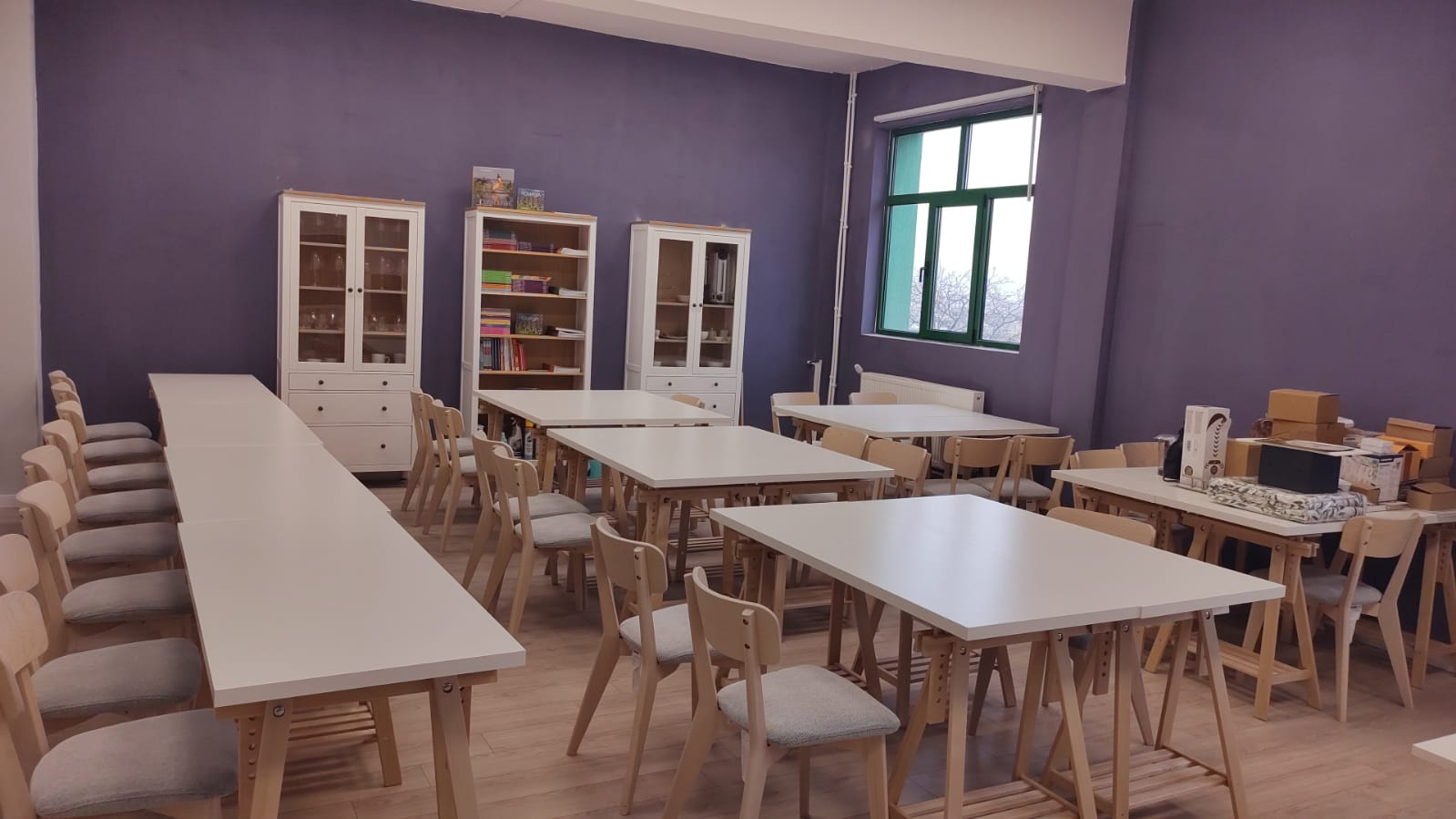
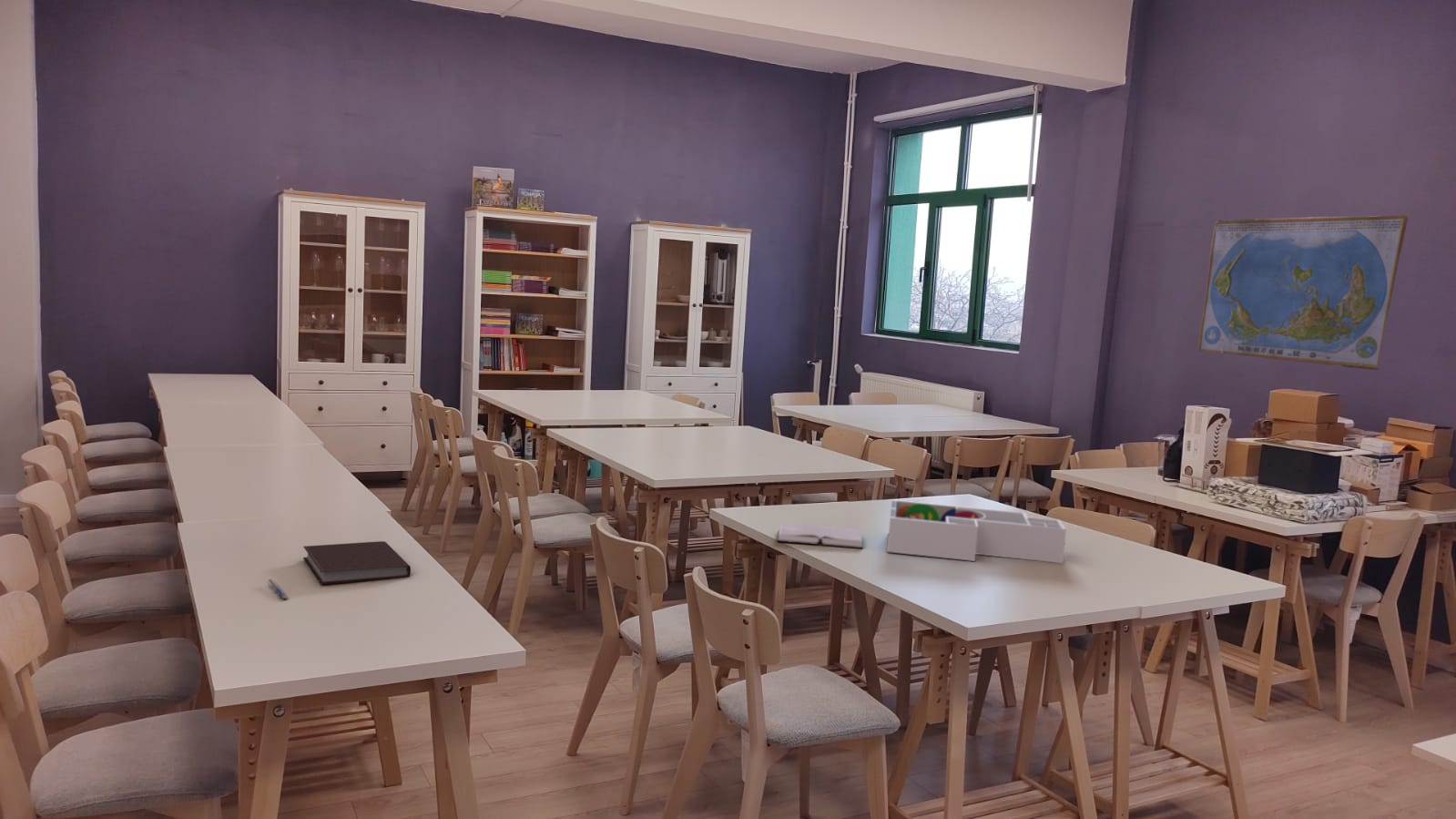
+ hardback book [777,523,864,549]
+ notebook [302,540,412,586]
+ world map [1197,214,1410,371]
+ desk organizer [886,499,1067,564]
+ pen [266,578,290,600]
